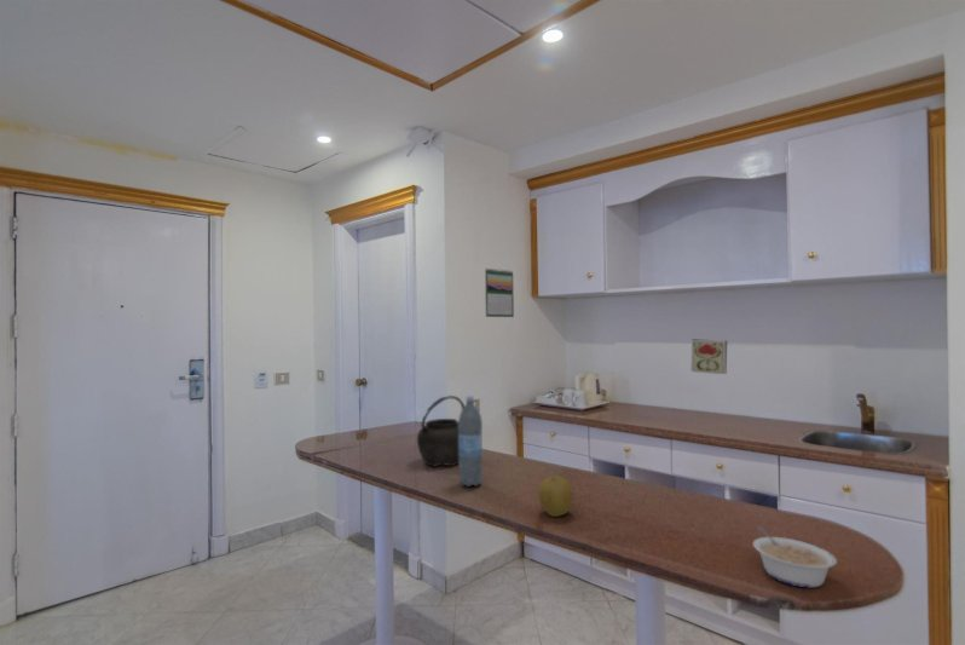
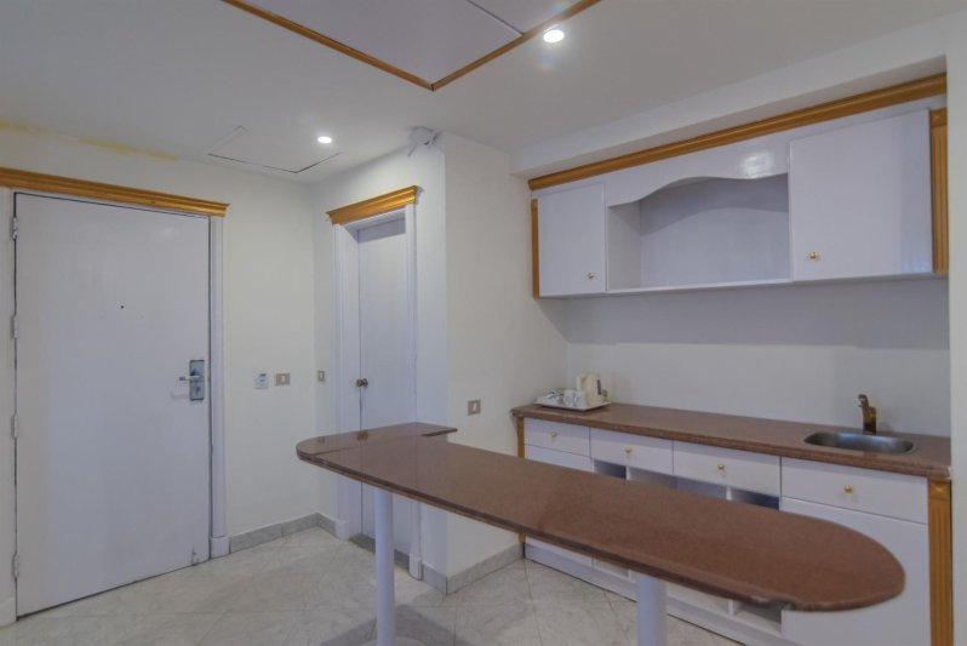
- legume [752,525,838,588]
- decorative tile [690,338,728,375]
- kettle [416,395,466,468]
- water bottle [457,395,484,488]
- fruit [537,474,574,518]
- calendar [484,267,515,318]
